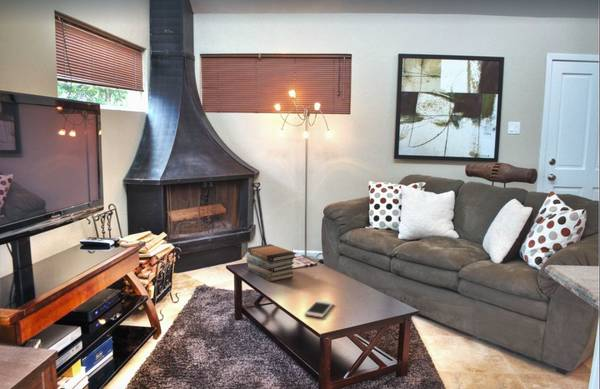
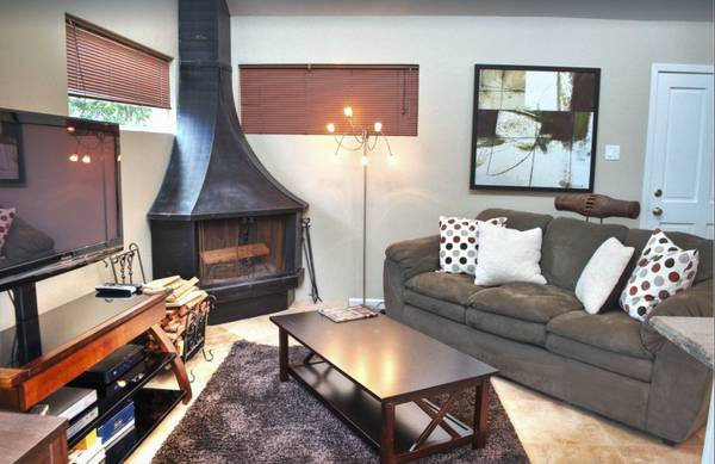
- cell phone [303,299,335,319]
- book stack [246,243,298,283]
